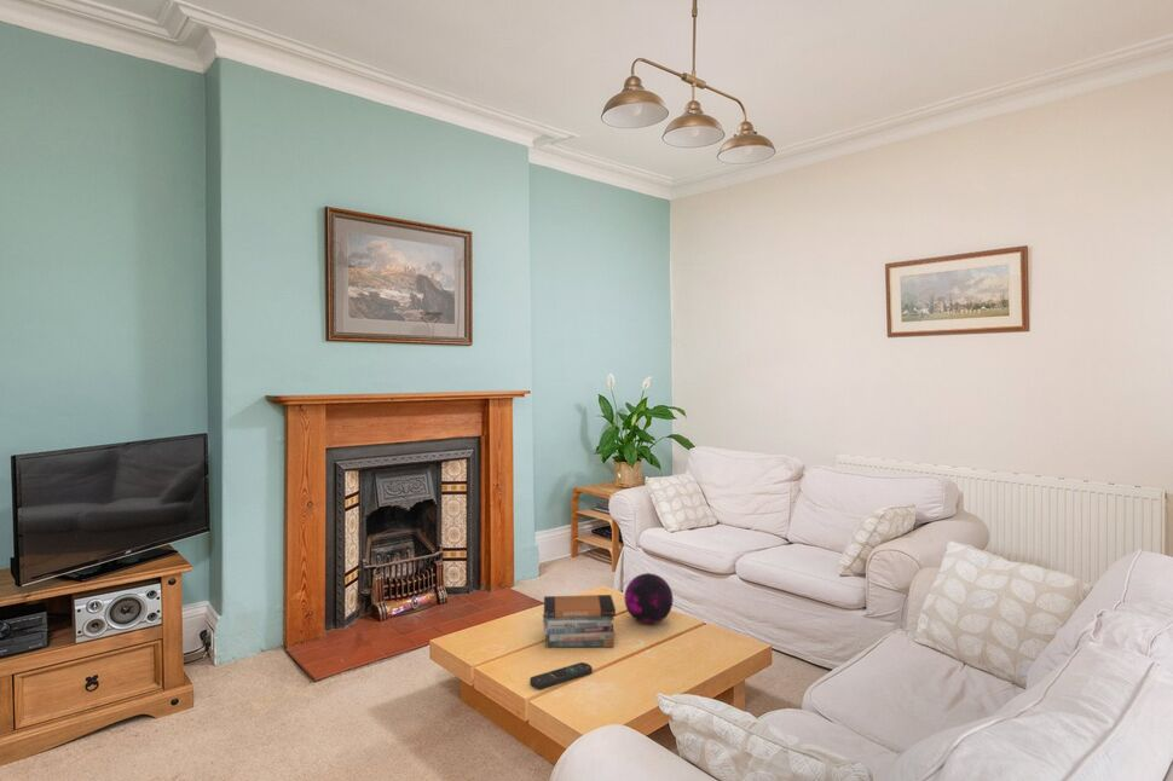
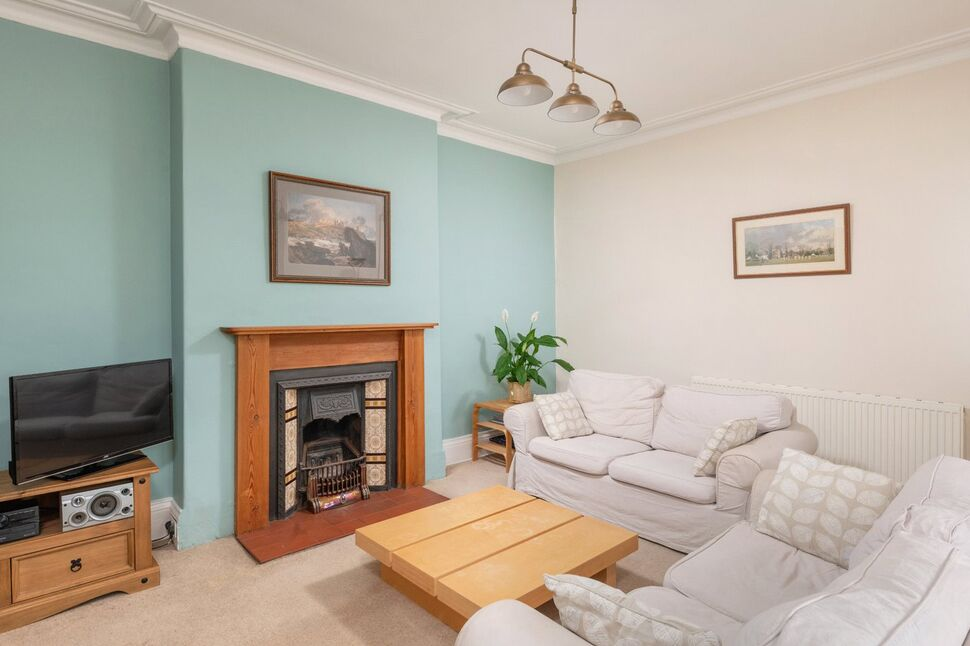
- book stack [542,594,617,648]
- decorative orb [623,572,674,625]
- remote control [528,661,594,690]
